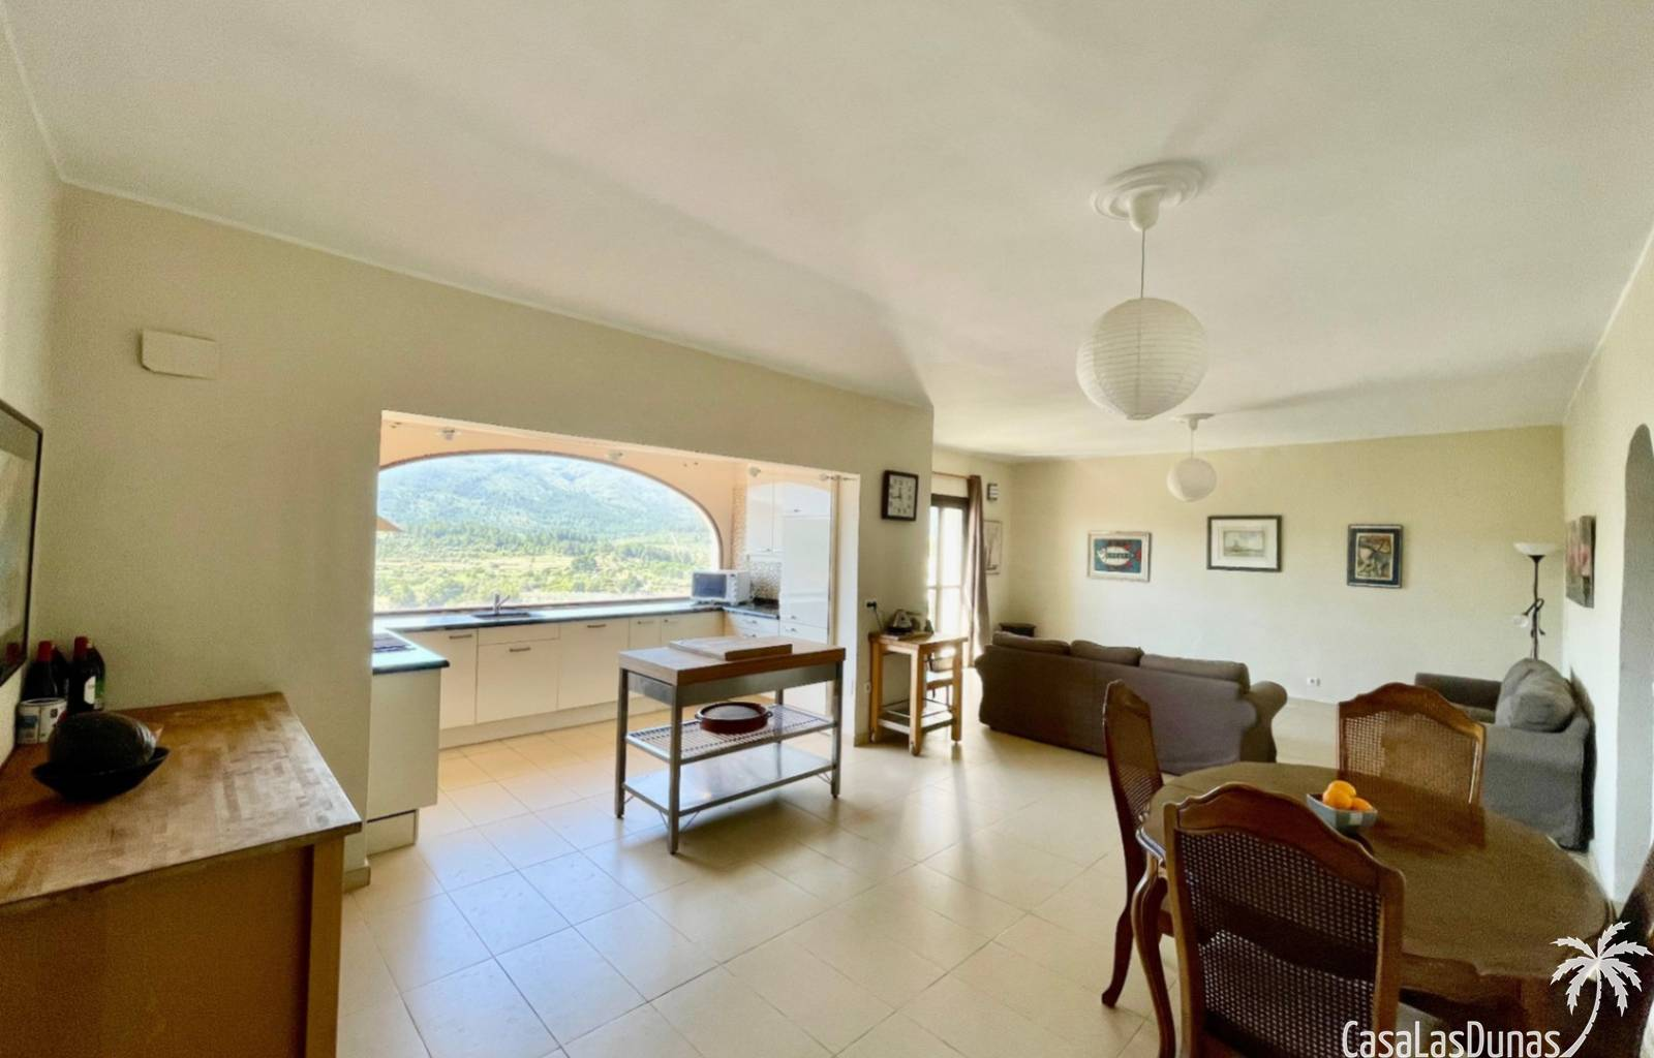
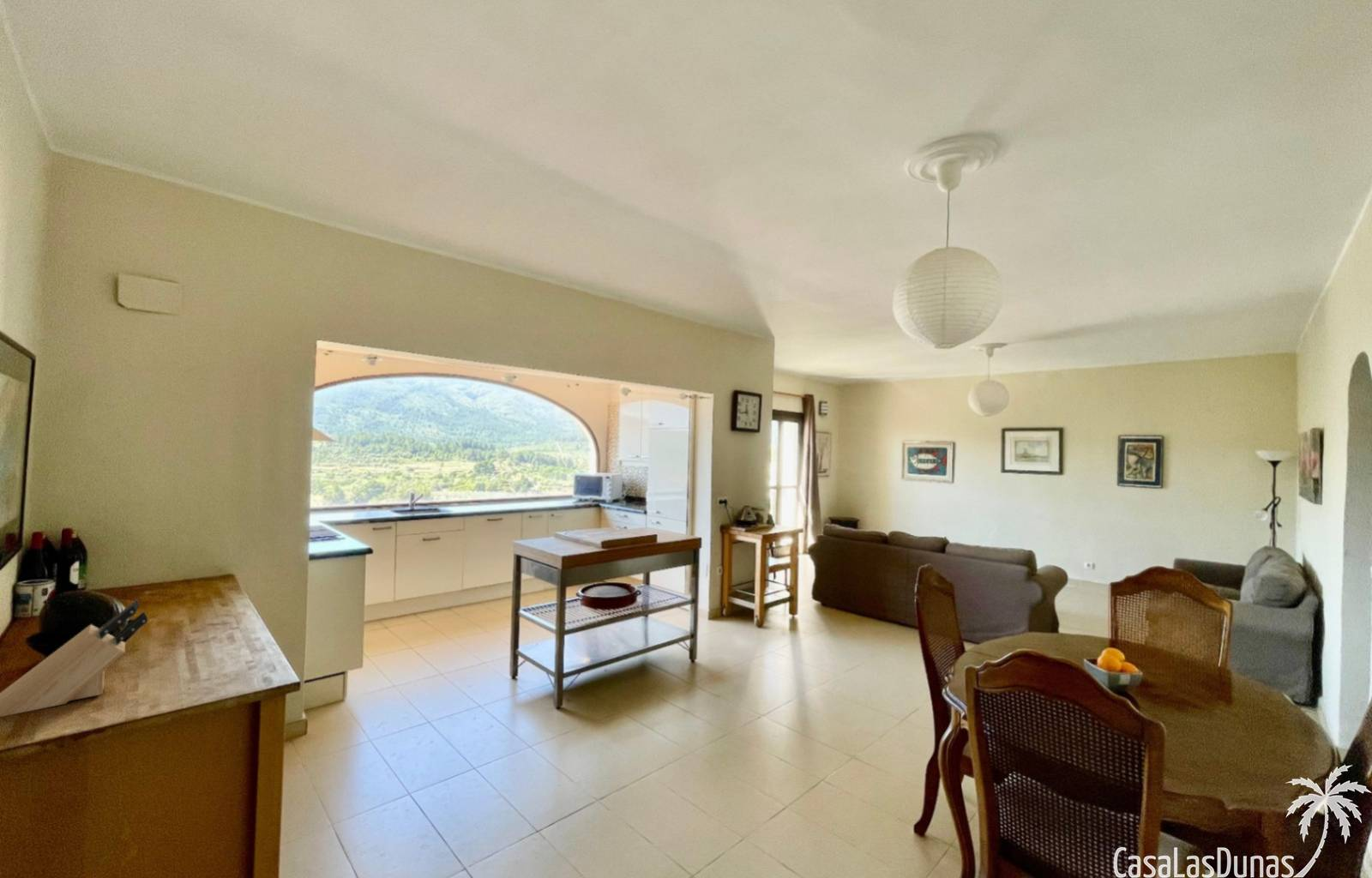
+ knife block [0,599,148,718]
